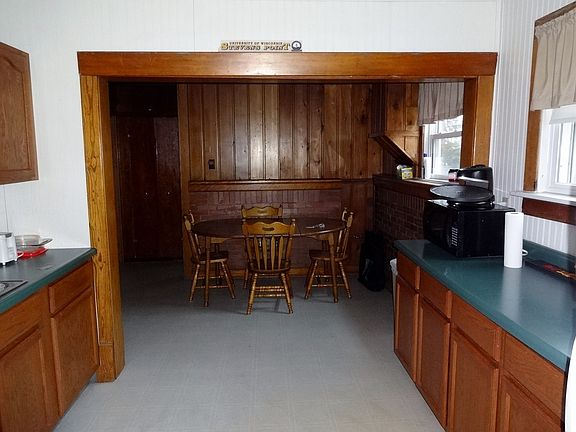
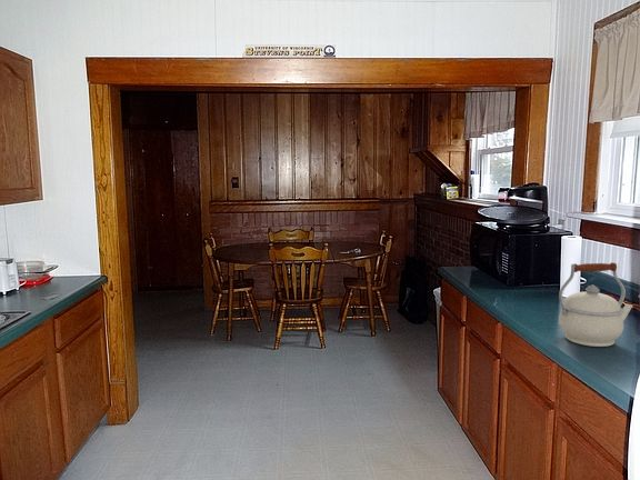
+ kettle [558,261,633,348]
